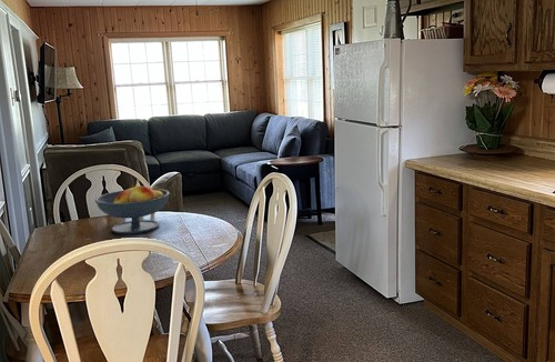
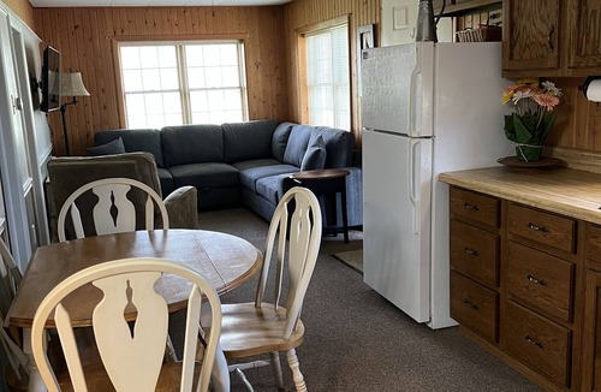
- fruit bowl [94,184,171,235]
